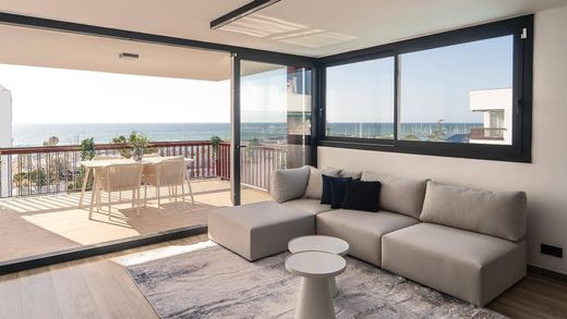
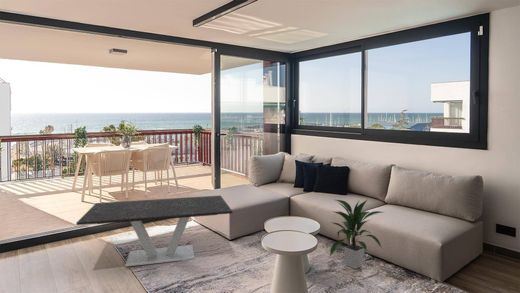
+ coffee table [75,195,234,268]
+ indoor plant [329,198,384,270]
